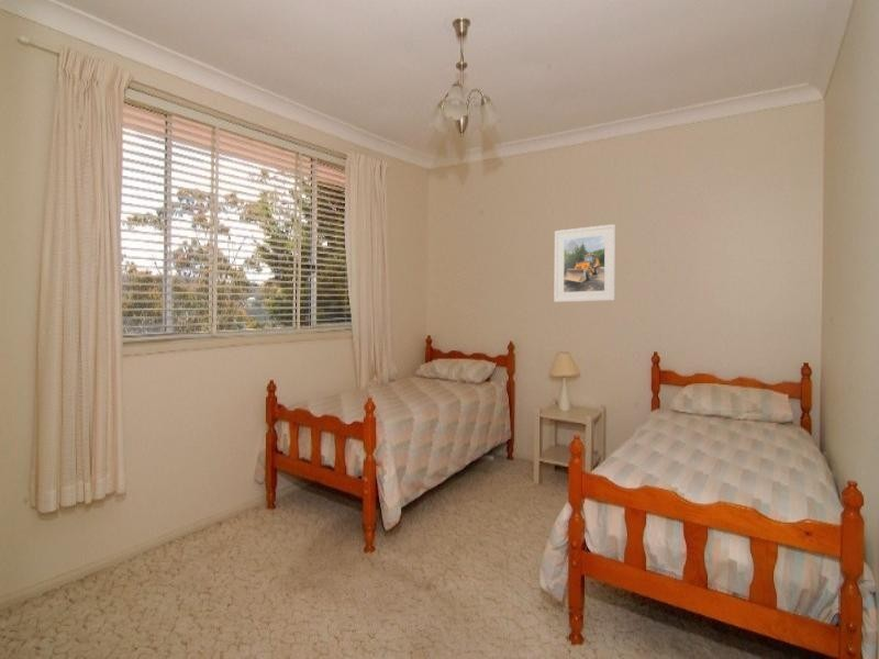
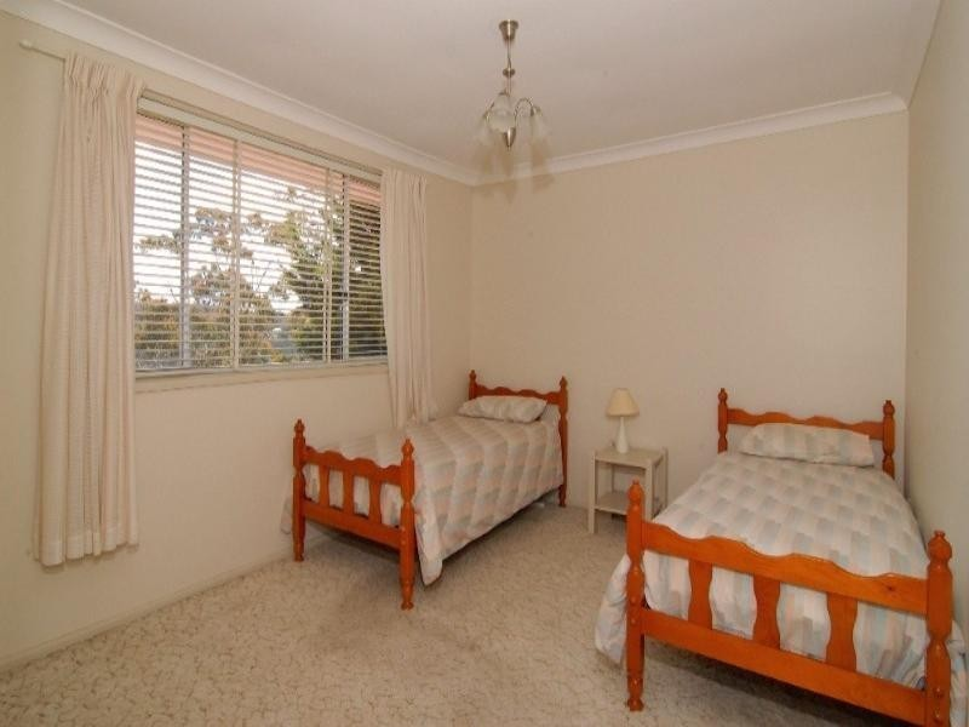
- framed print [554,223,616,303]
